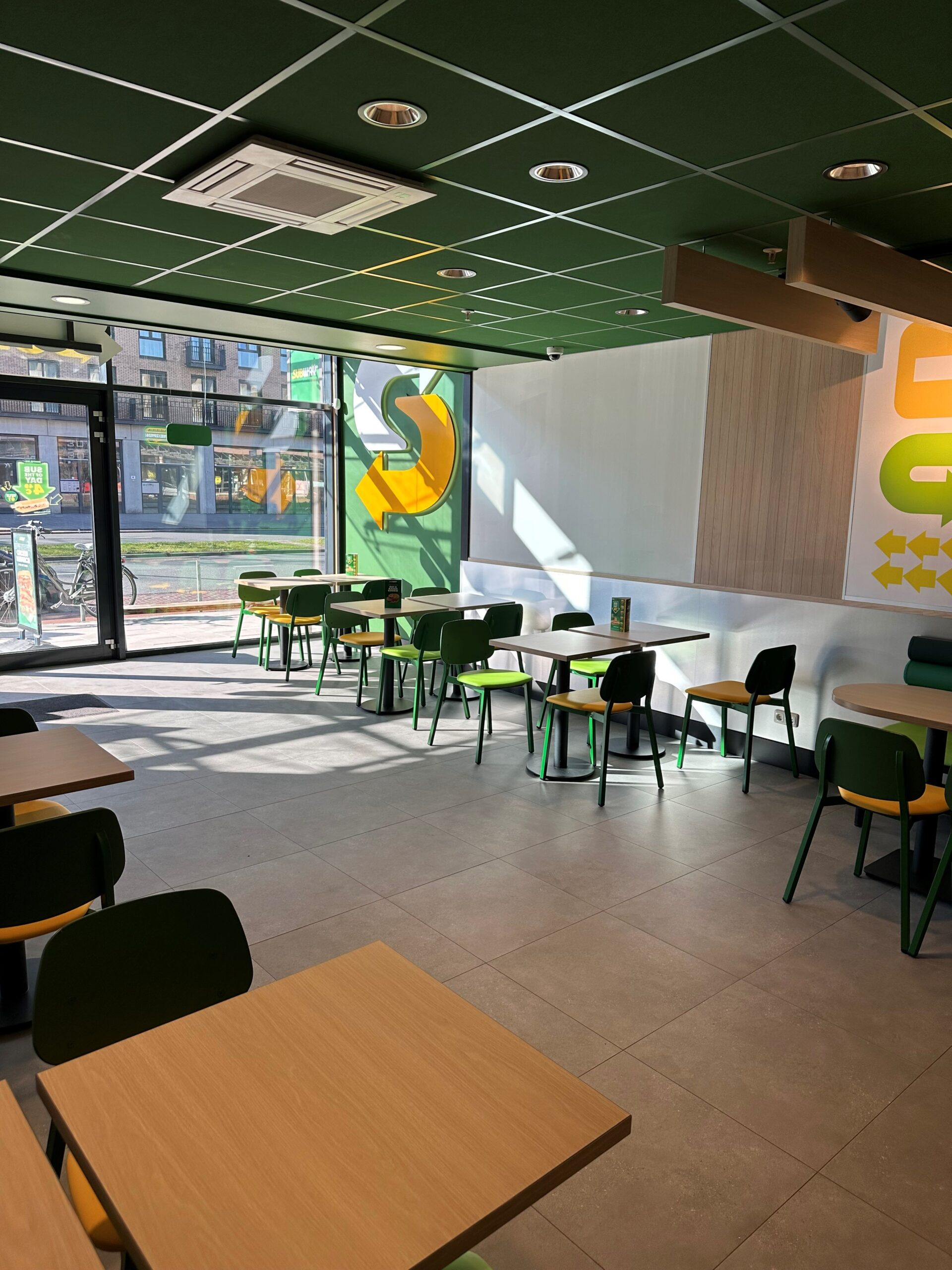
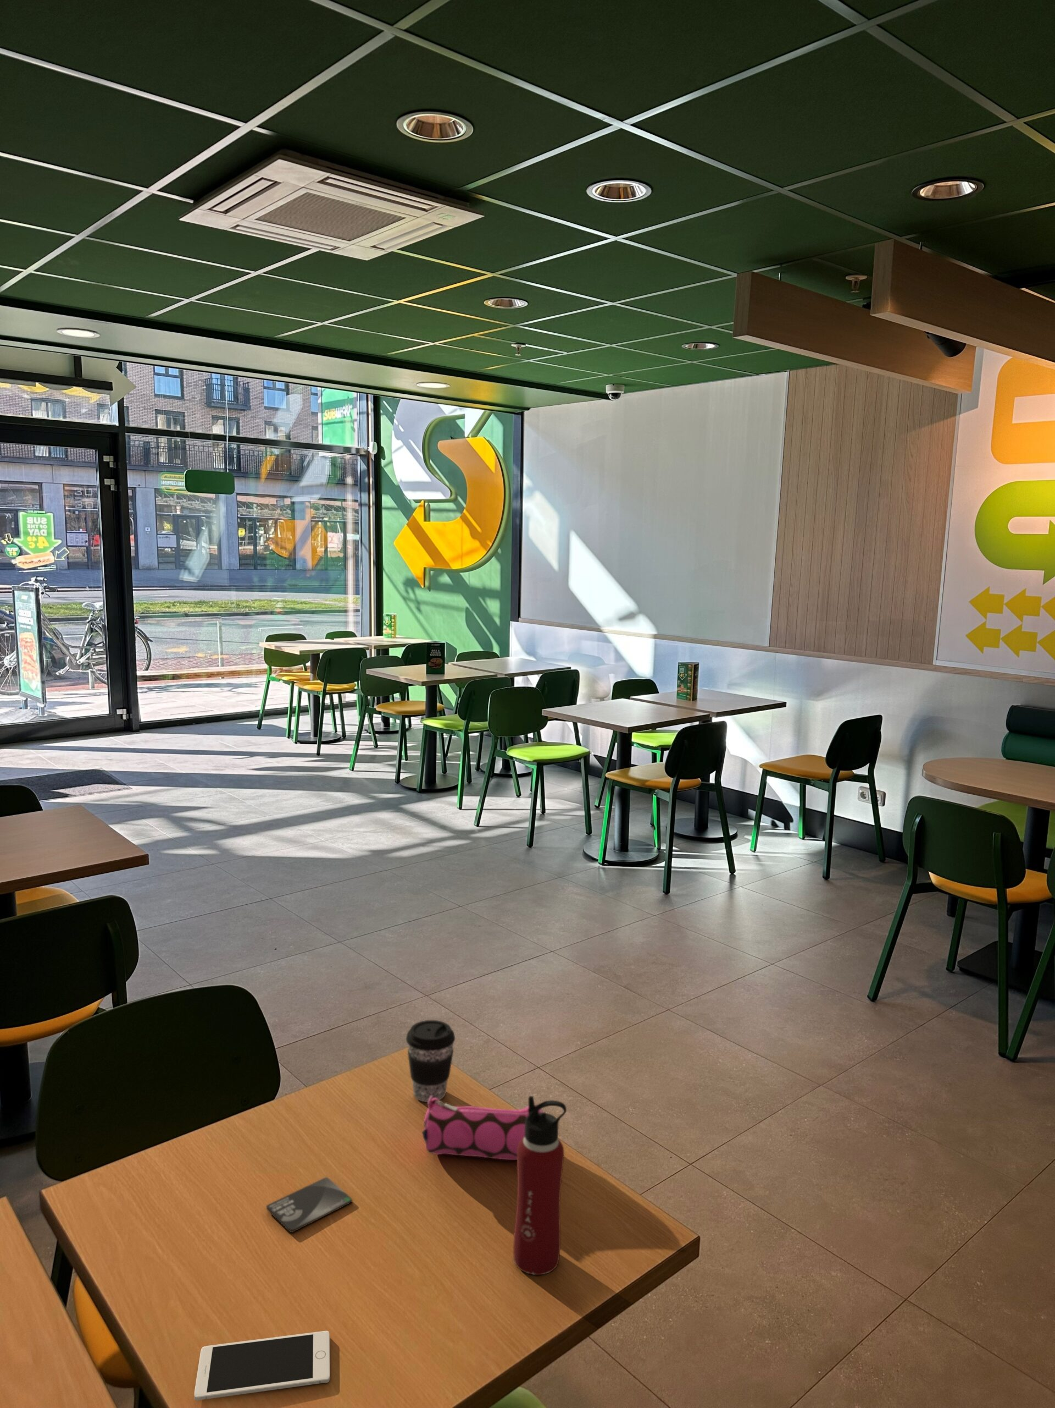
+ coffee cup [406,1020,455,1103]
+ water bottle [513,1095,567,1275]
+ cell phone [194,1330,330,1401]
+ card [266,1176,352,1233]
+ pencil case [421,1095,544,1161]
